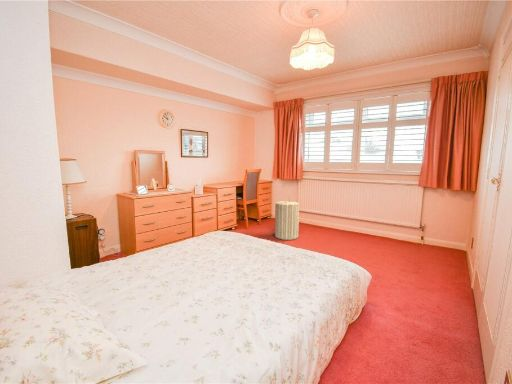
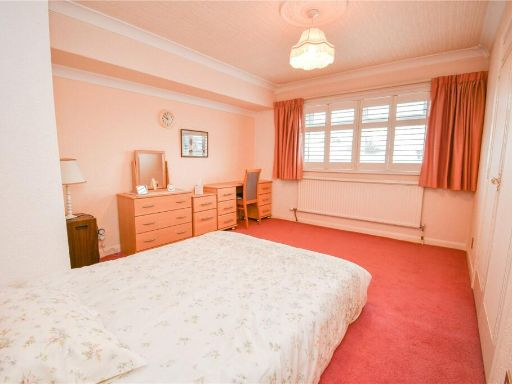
- laundry hamper [274,196,300,241]
